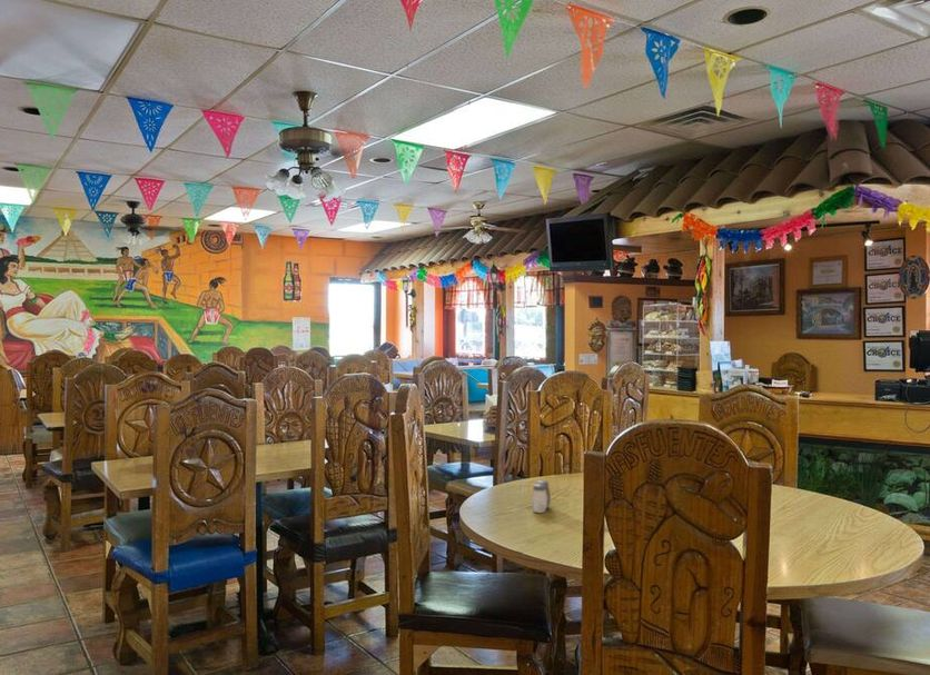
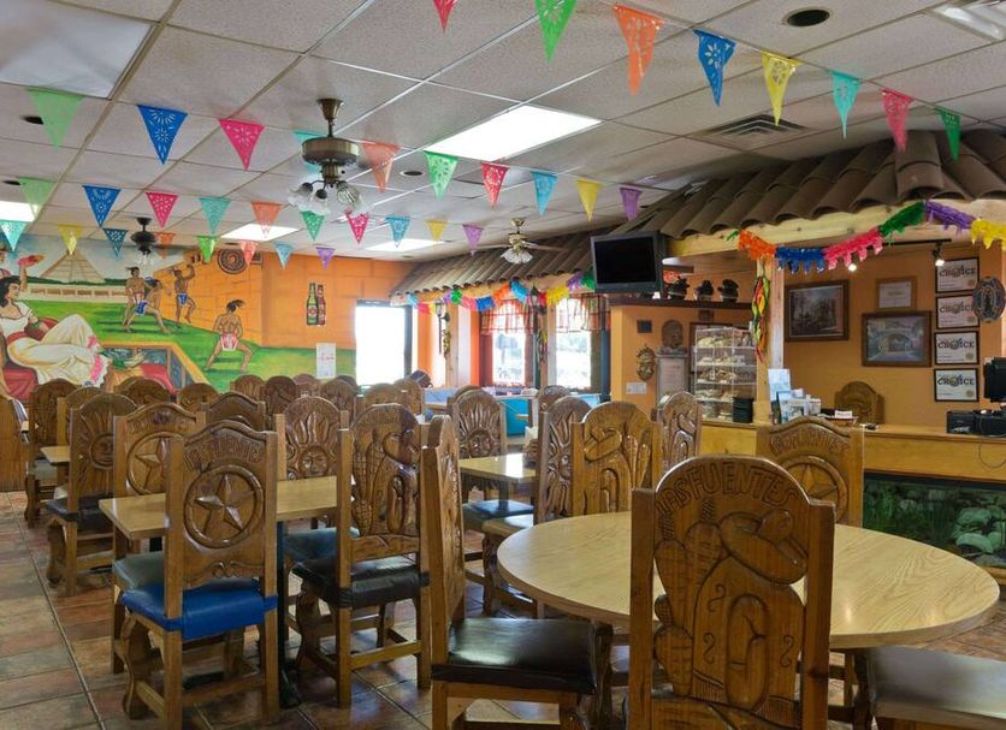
- salt and pepper shaker [531,479,552,514]
